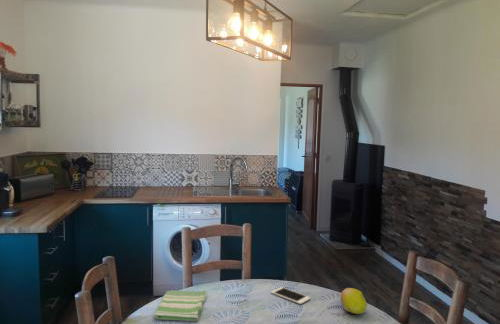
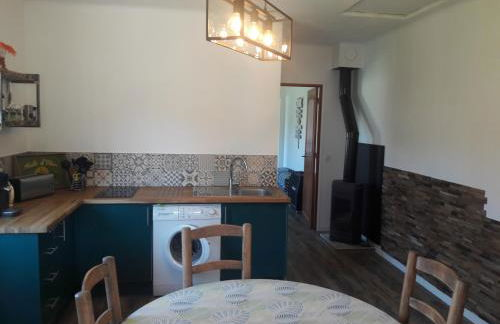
- dish towel [153,289,208,322]
- fruit [339,287,368,315]
- cell phone [270,286,312,305]
